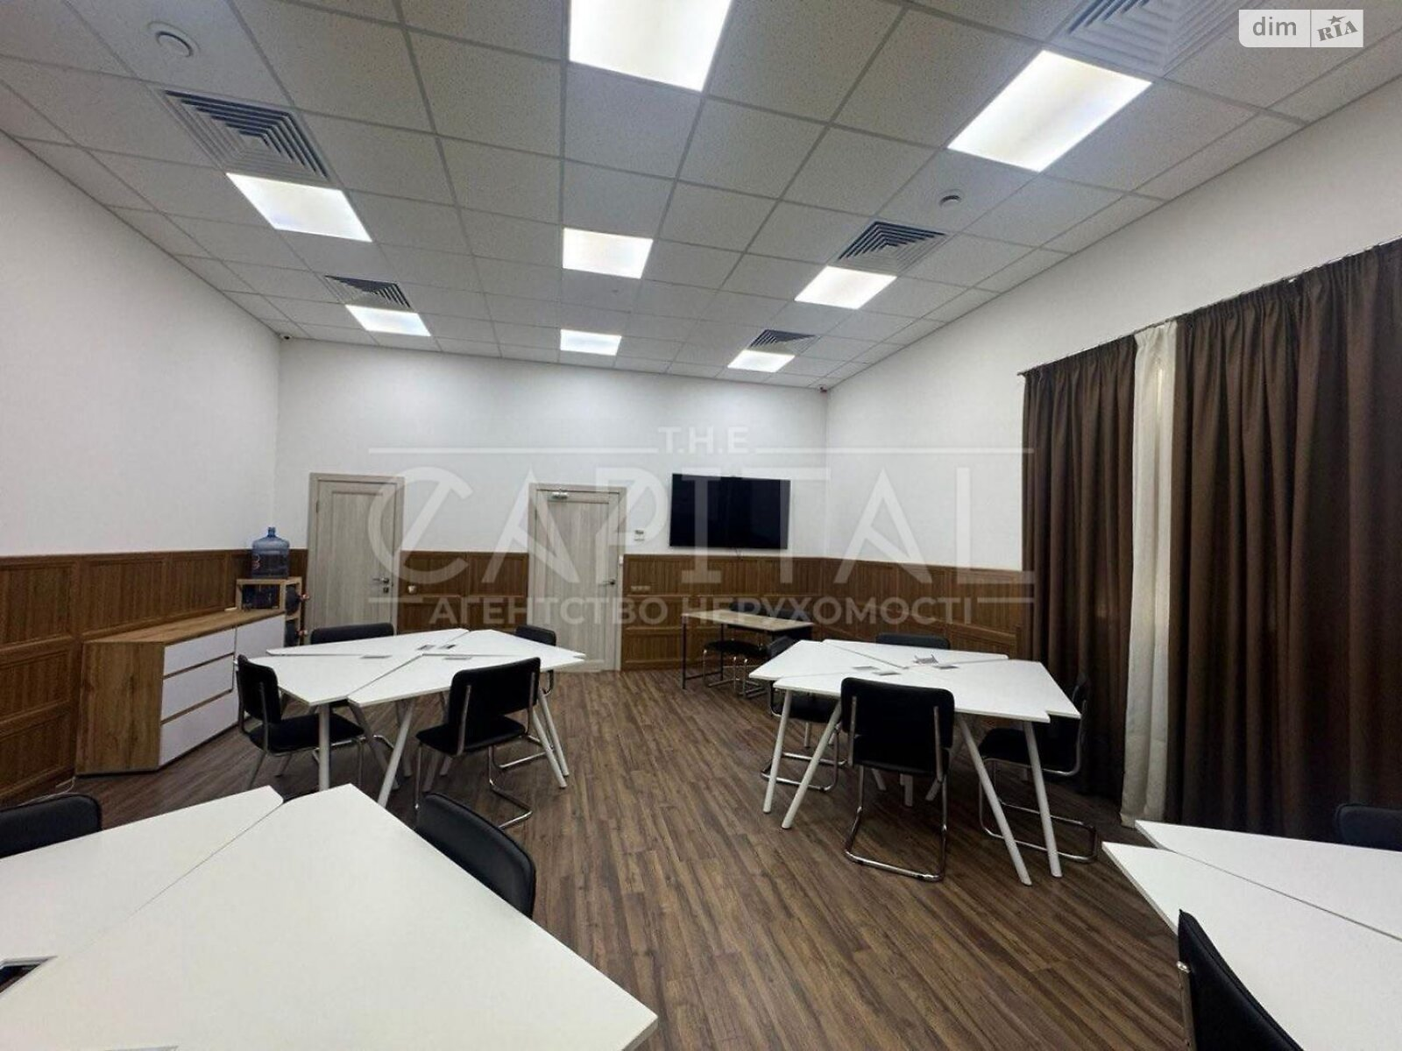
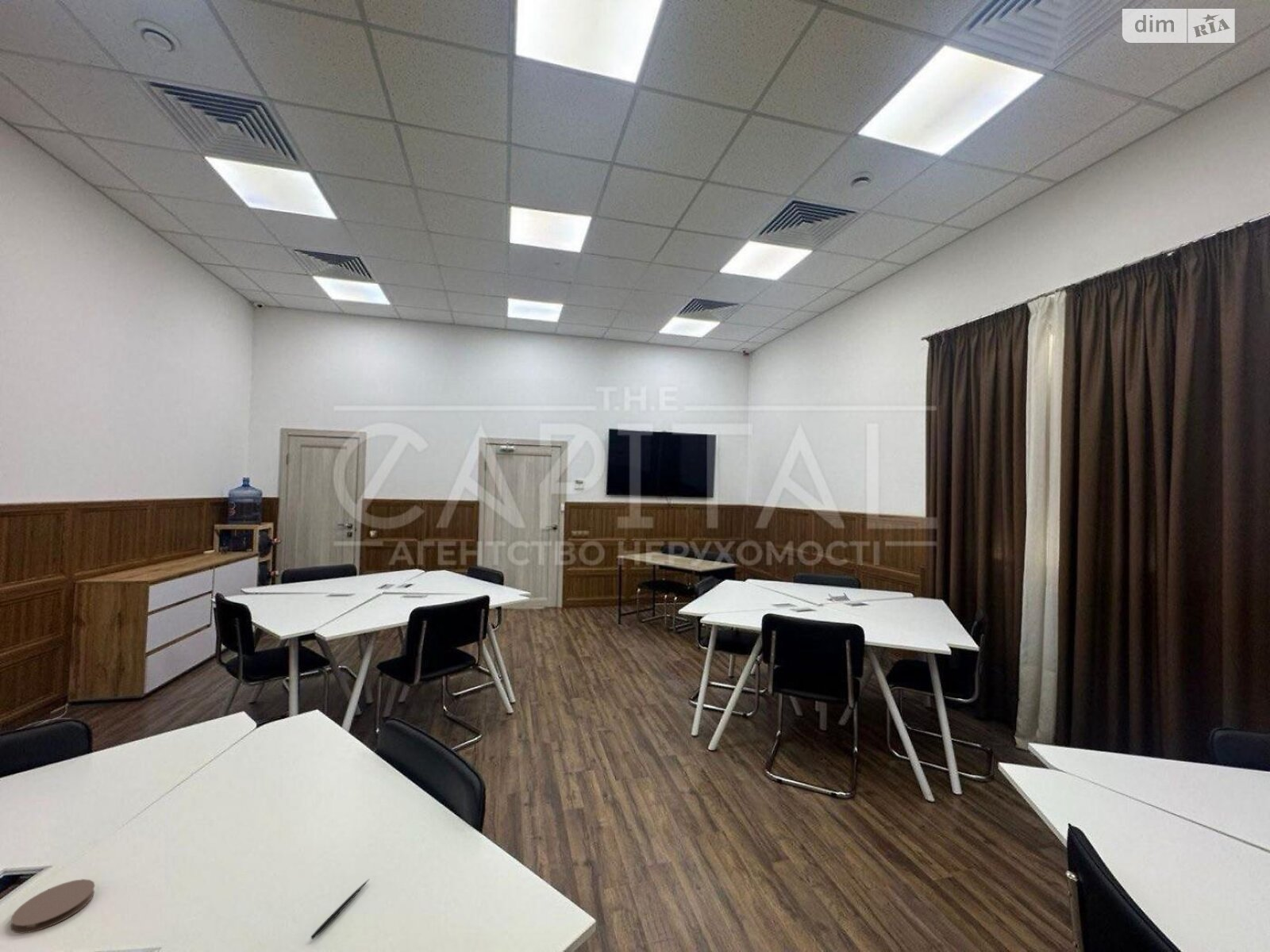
+ pen [310,878,370,940]
+ coaster [10,878,96,935]
